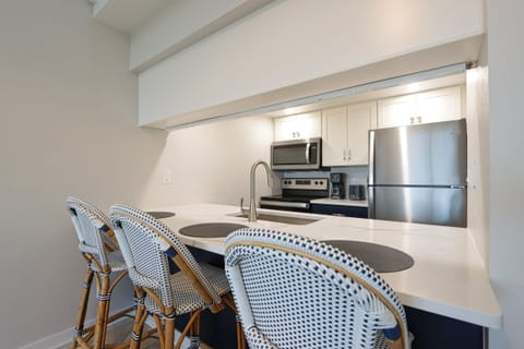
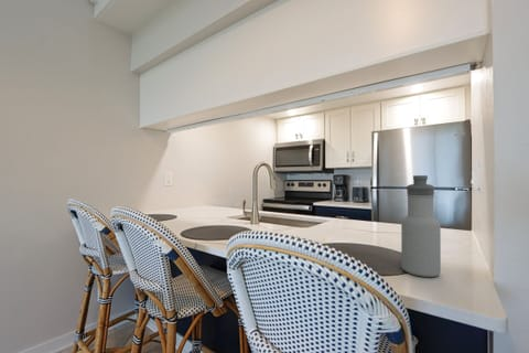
+ water bottle [400,174,442,278]
